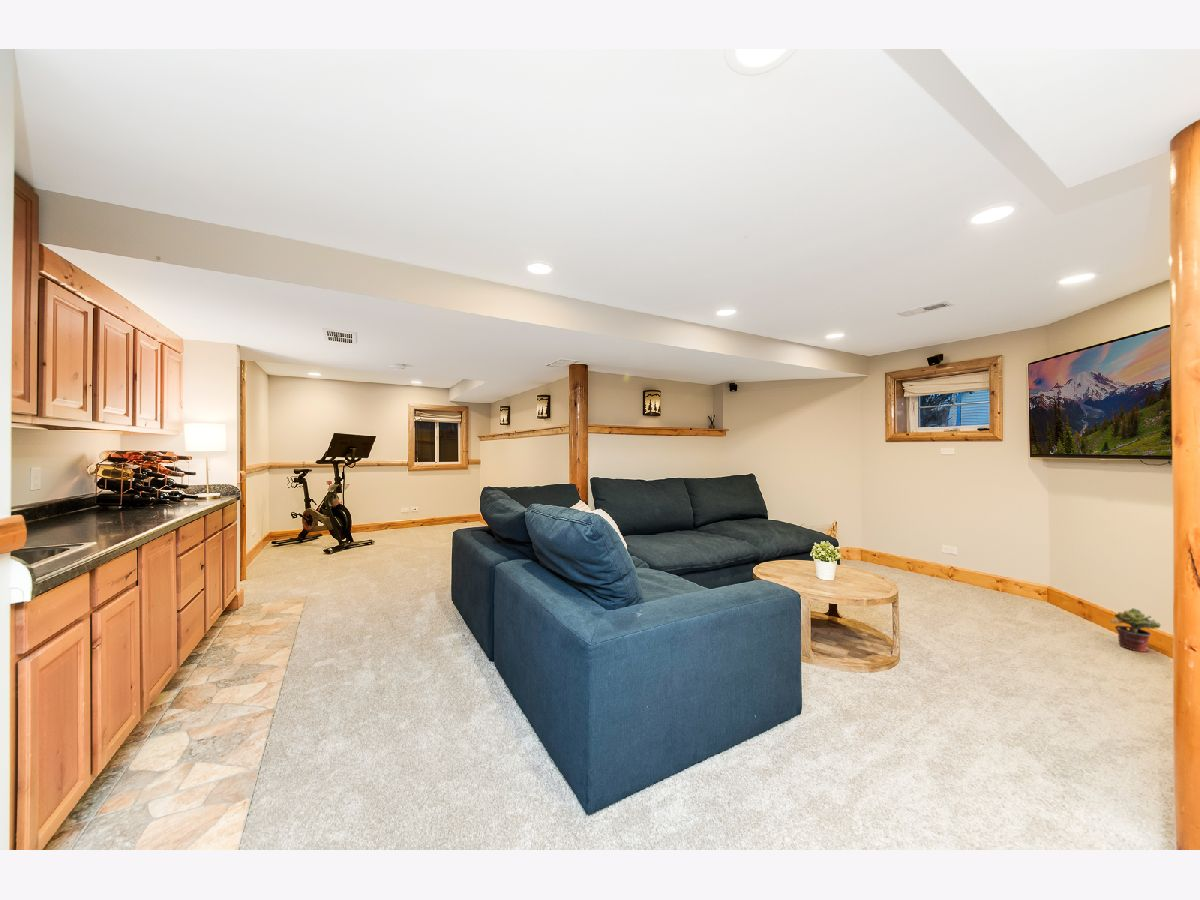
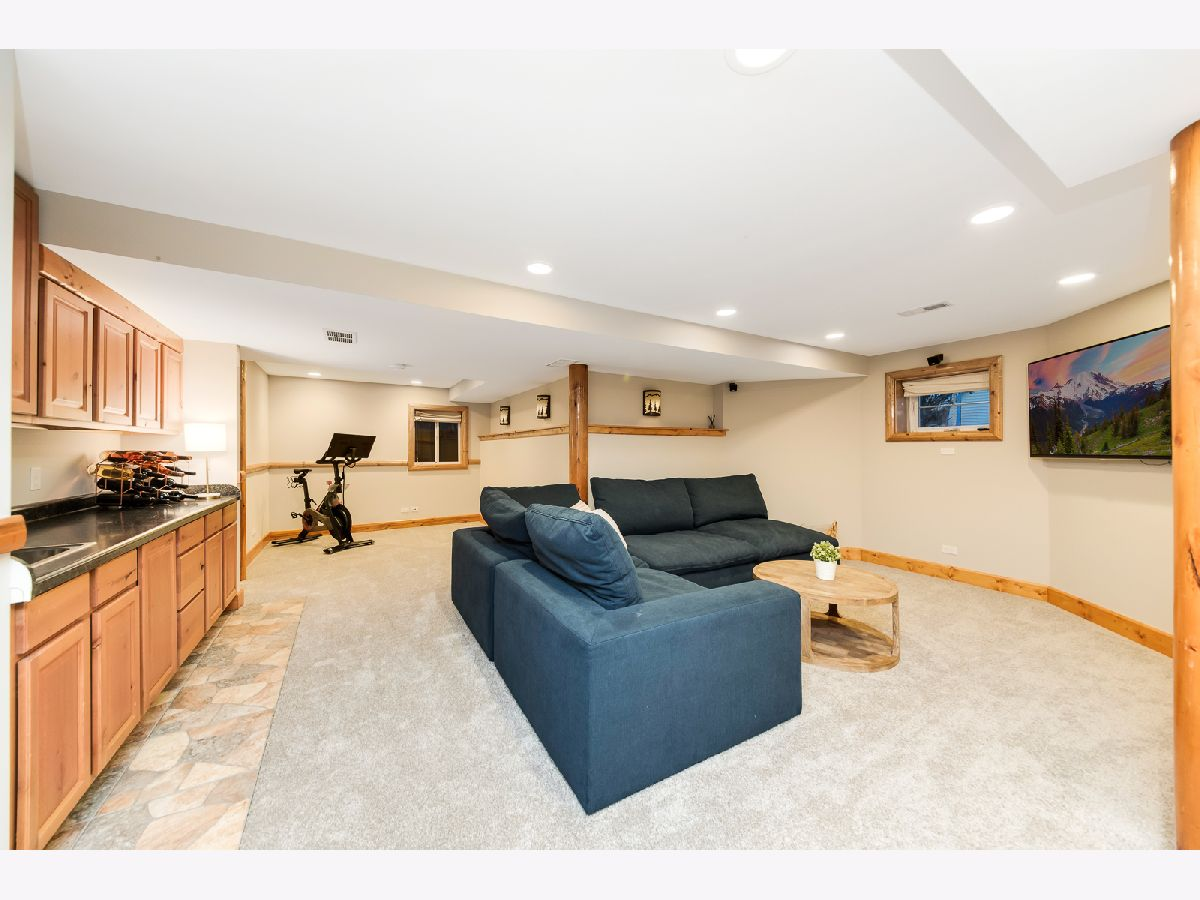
- potted plant [1109,607,1162,653]
